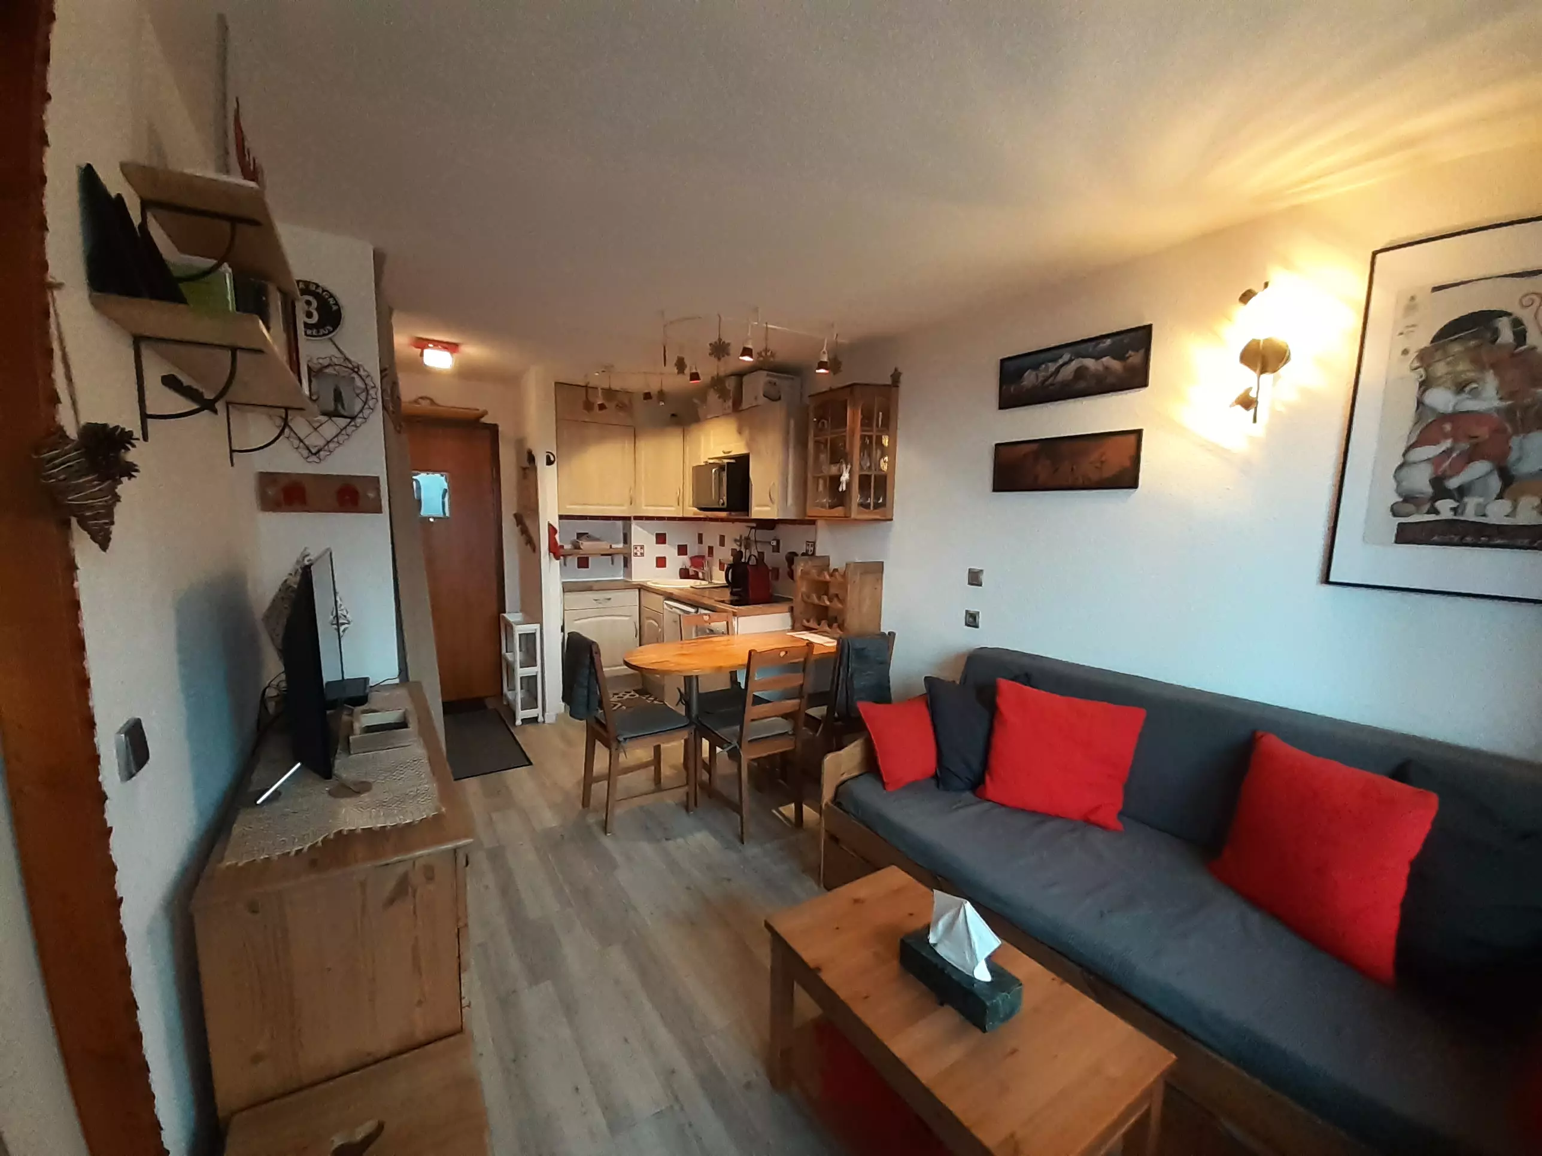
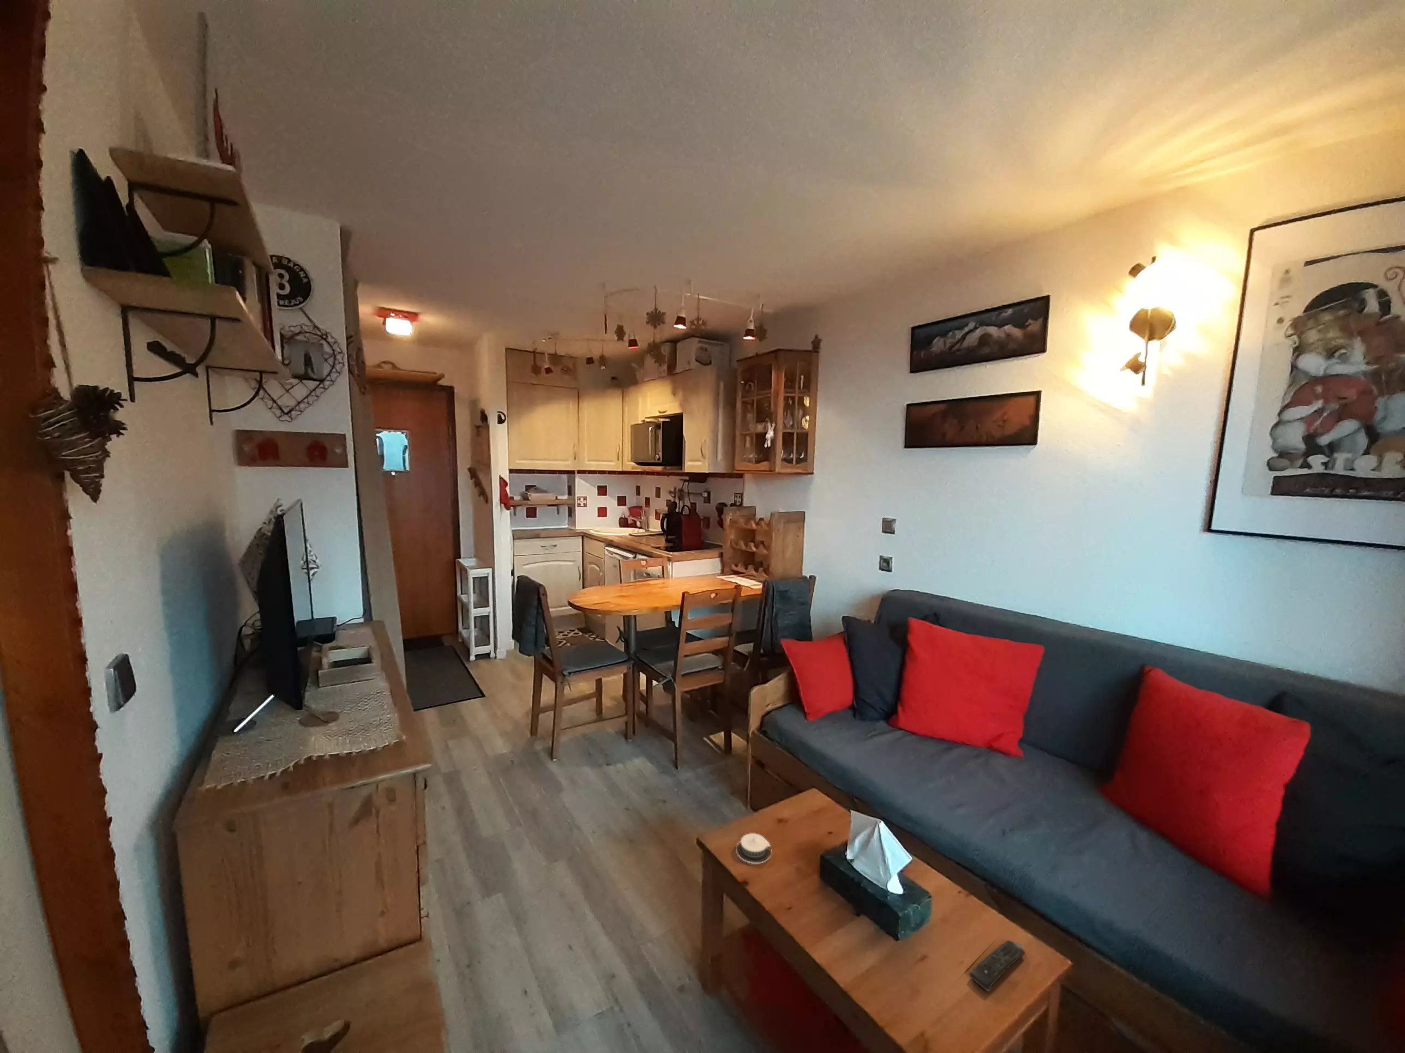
+ remote control [969,940,1026,992]
+ architectural model [736,833,772,865]
